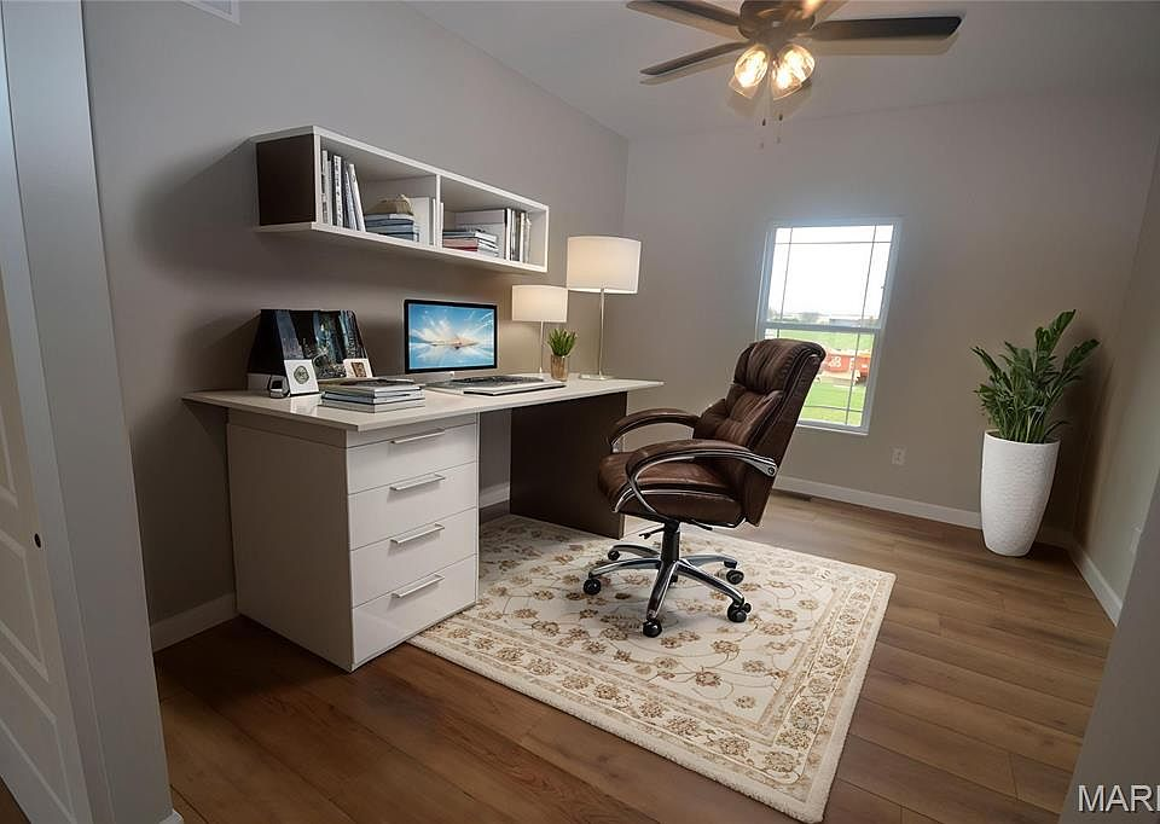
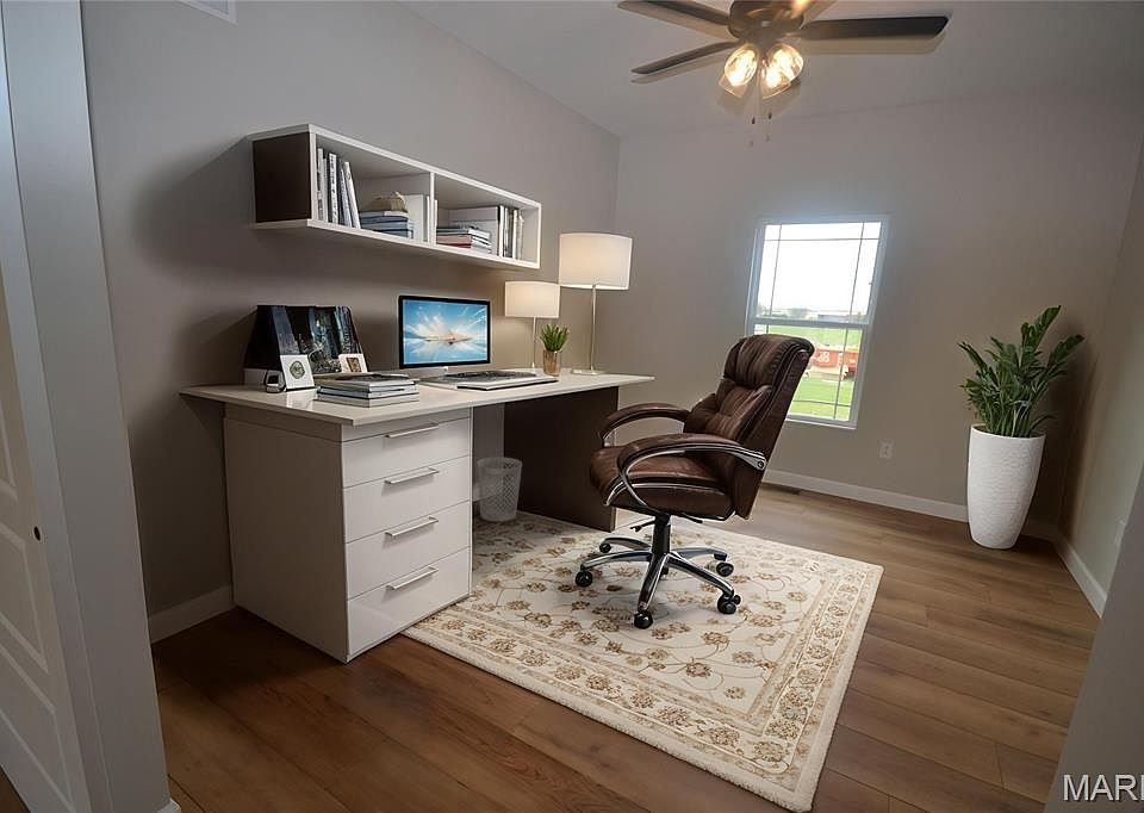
+ wastebasket [477,457,523,522]
